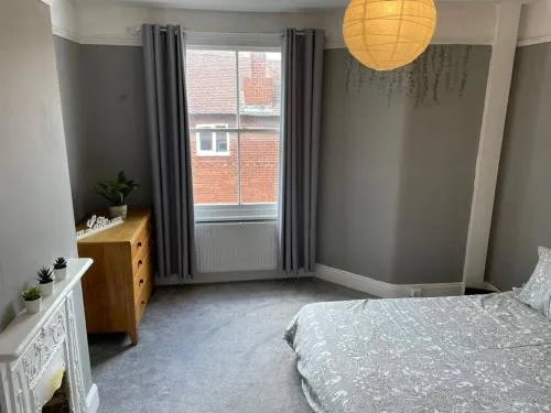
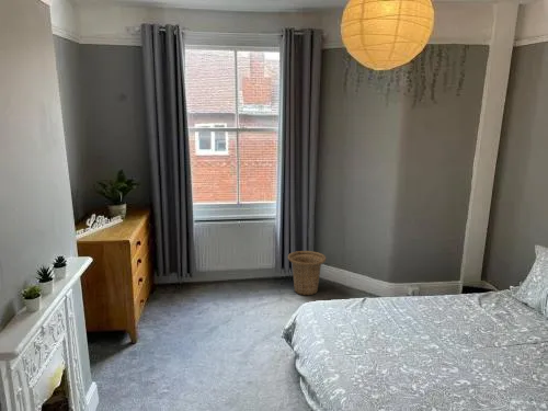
+ basket [287,250,328,296]
